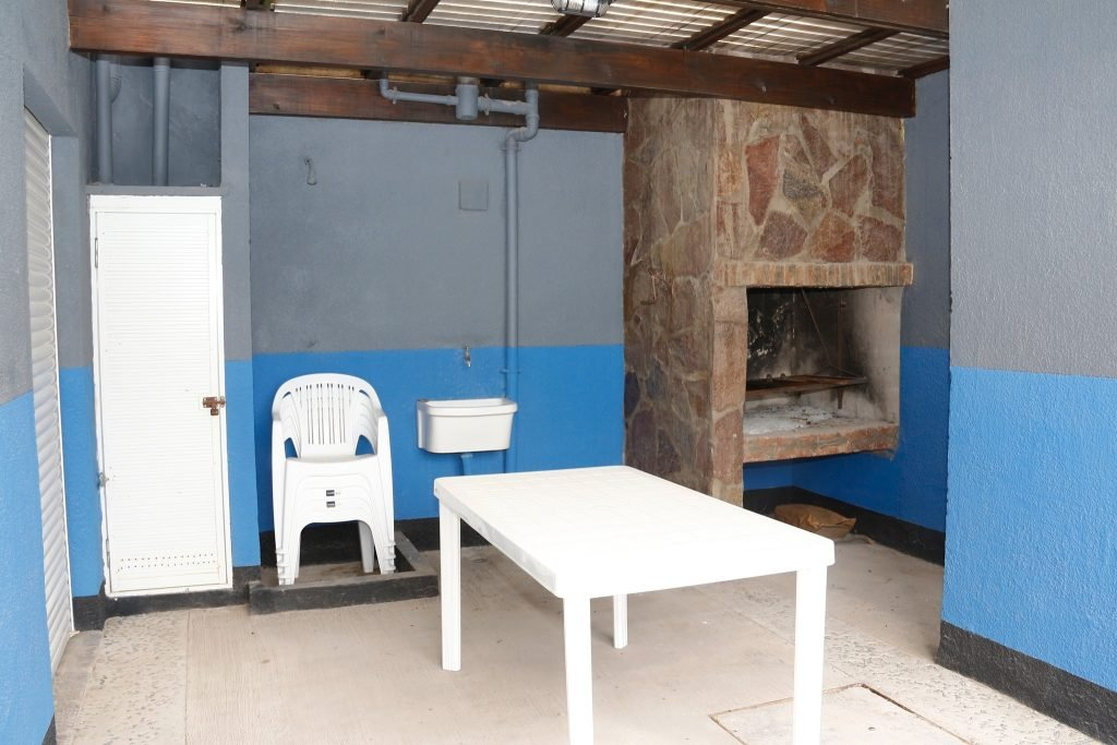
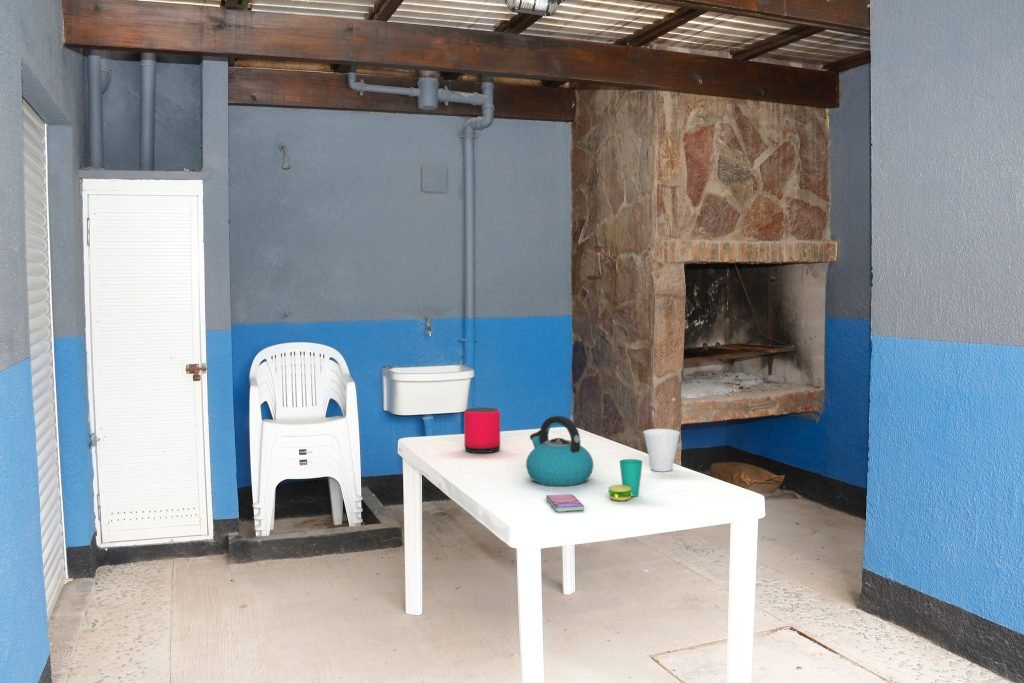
+ speaker [463,406,501,454]
+ kettle [525,415,595,487]
+ cup [642,428,681,472]
+ smartphone [545,493,585,513]
+ cup [607,458,644,502]
